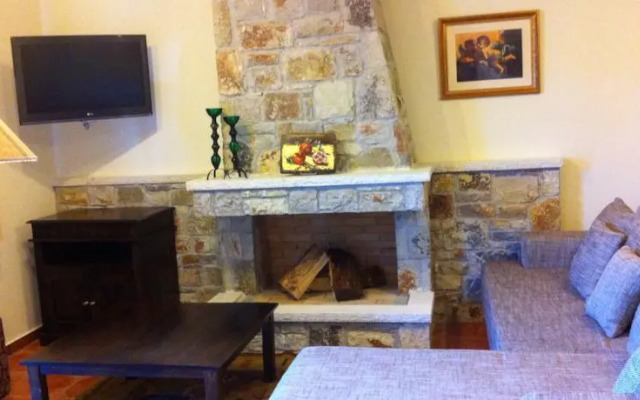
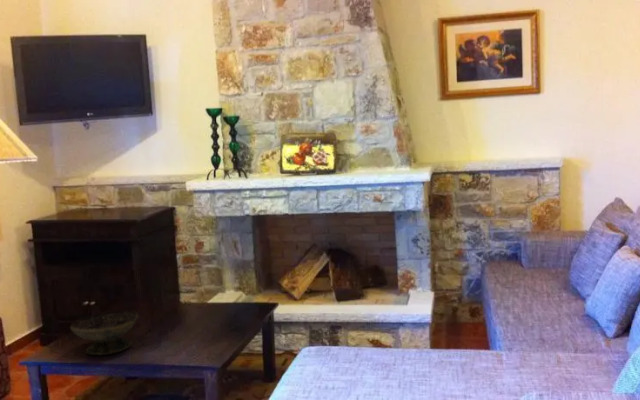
+ decorative bowl [70,309,139,356]
